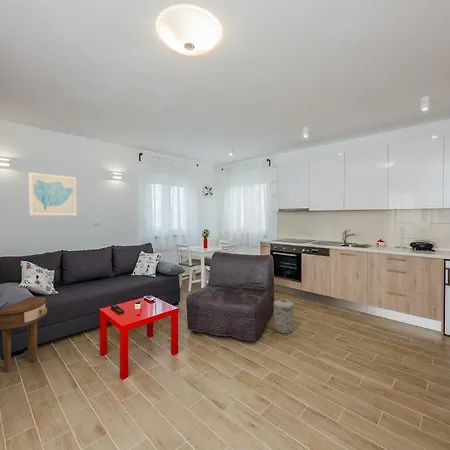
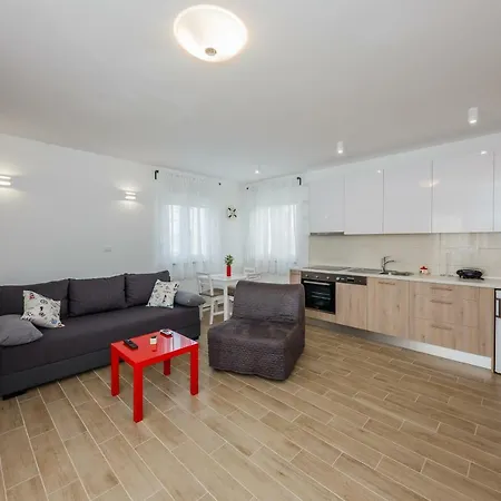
- wall art [27,171,78,217]
- side table [0,296,48,373]
- trash can [273,299,295,334]
